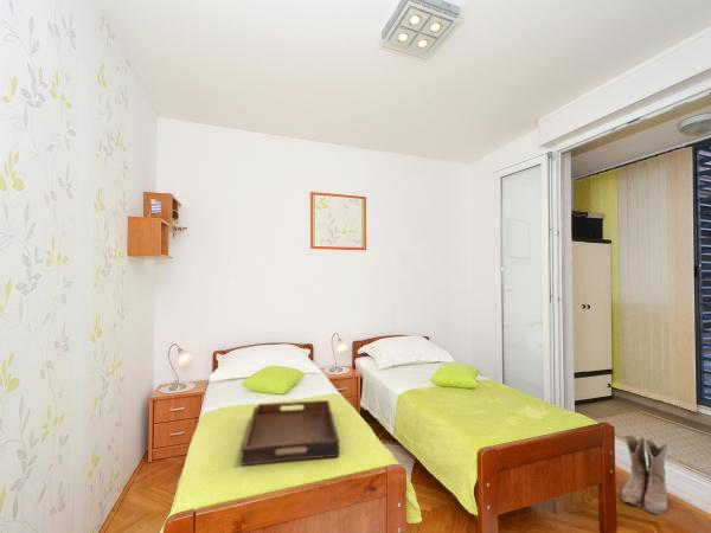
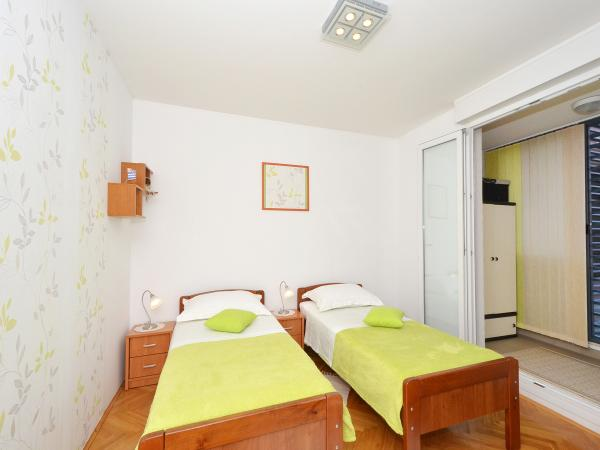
- serving tray [239,399,340,467]
- boots [620,432,670,515]
